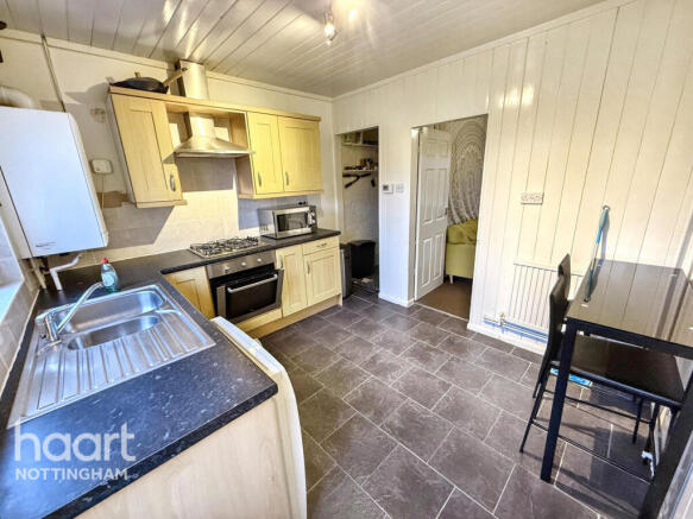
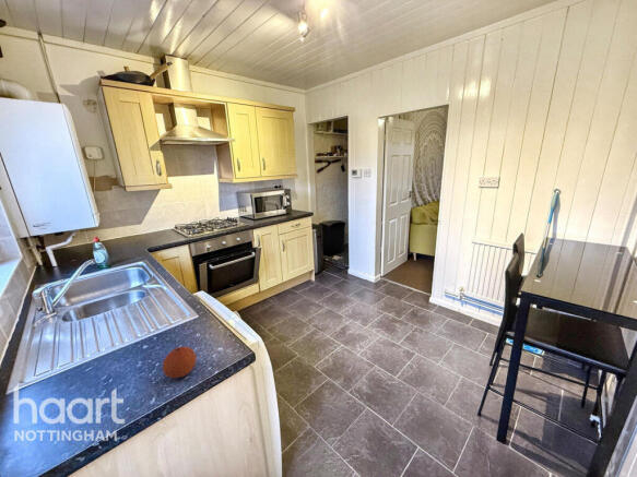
+ fruit [162,345,198,379]
